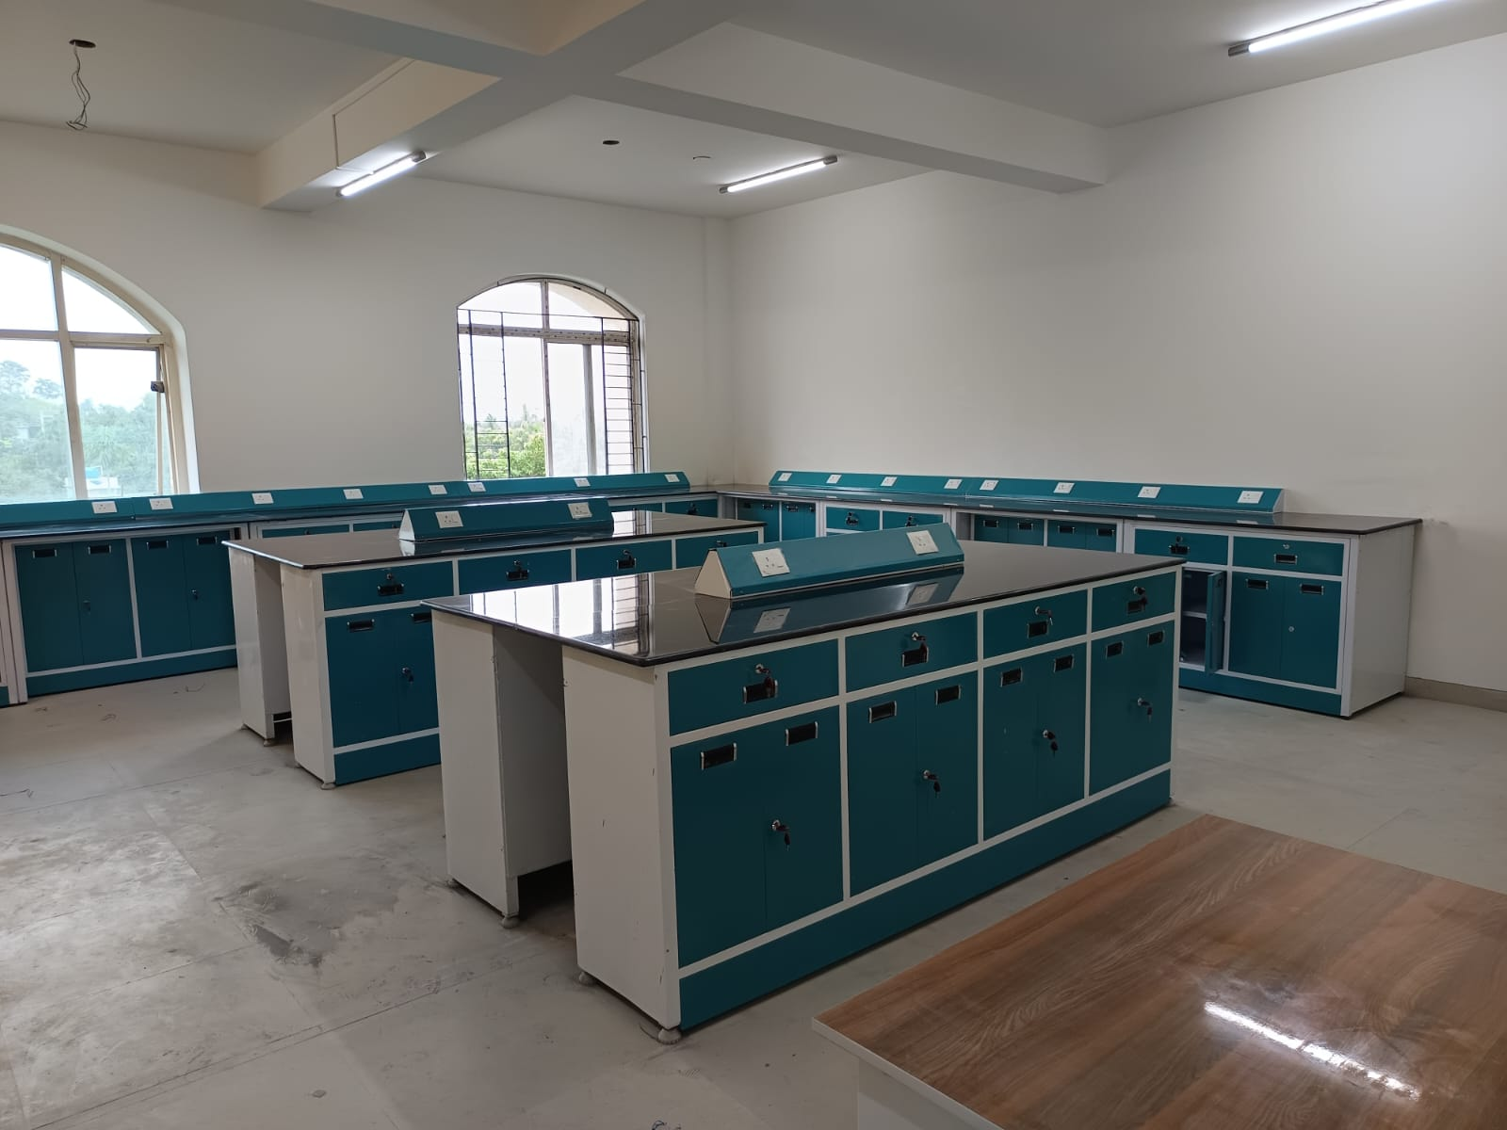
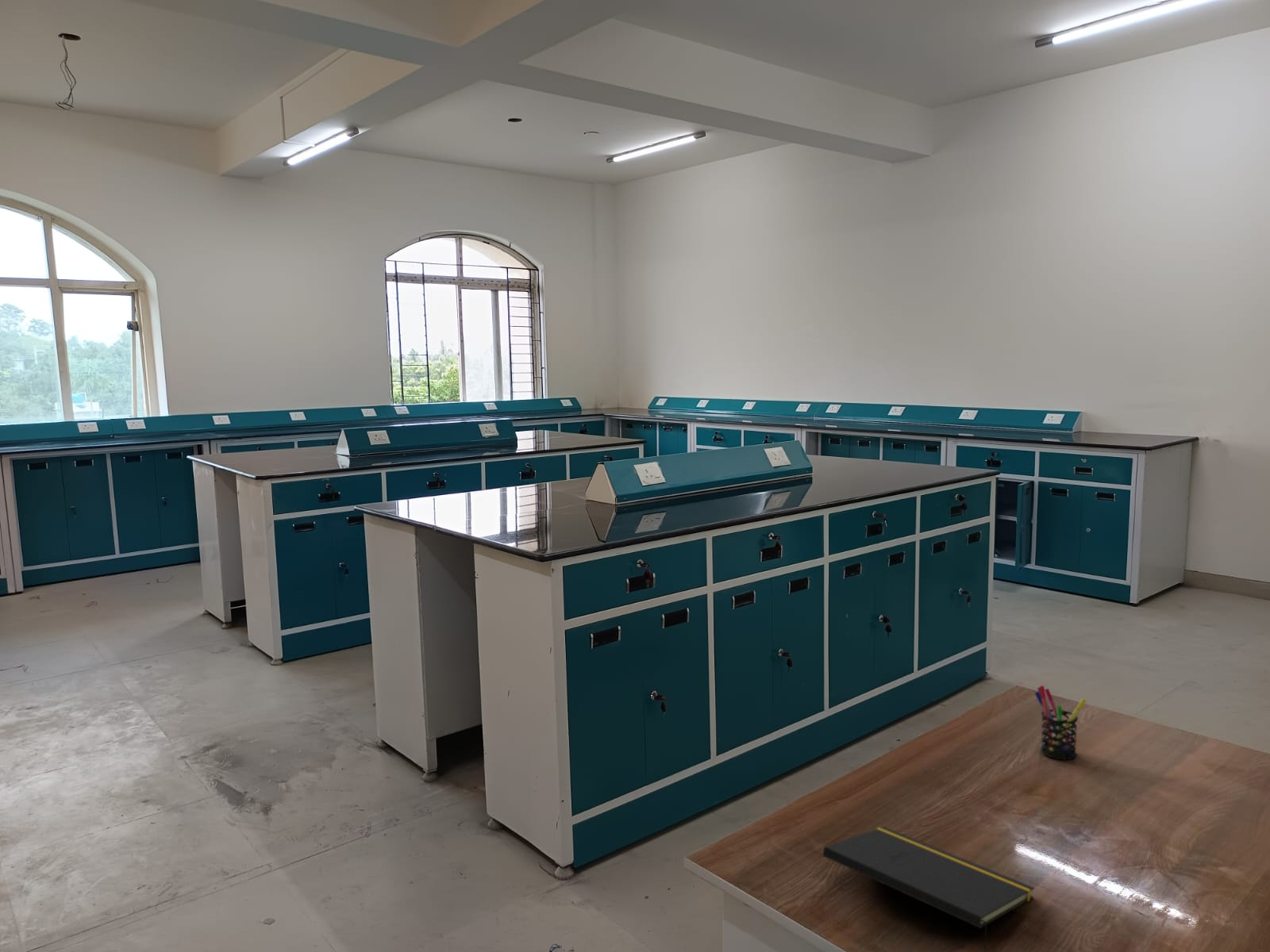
+ notepad [822,826,1035,952]
+ pen holder [1033,685,1087,760]
